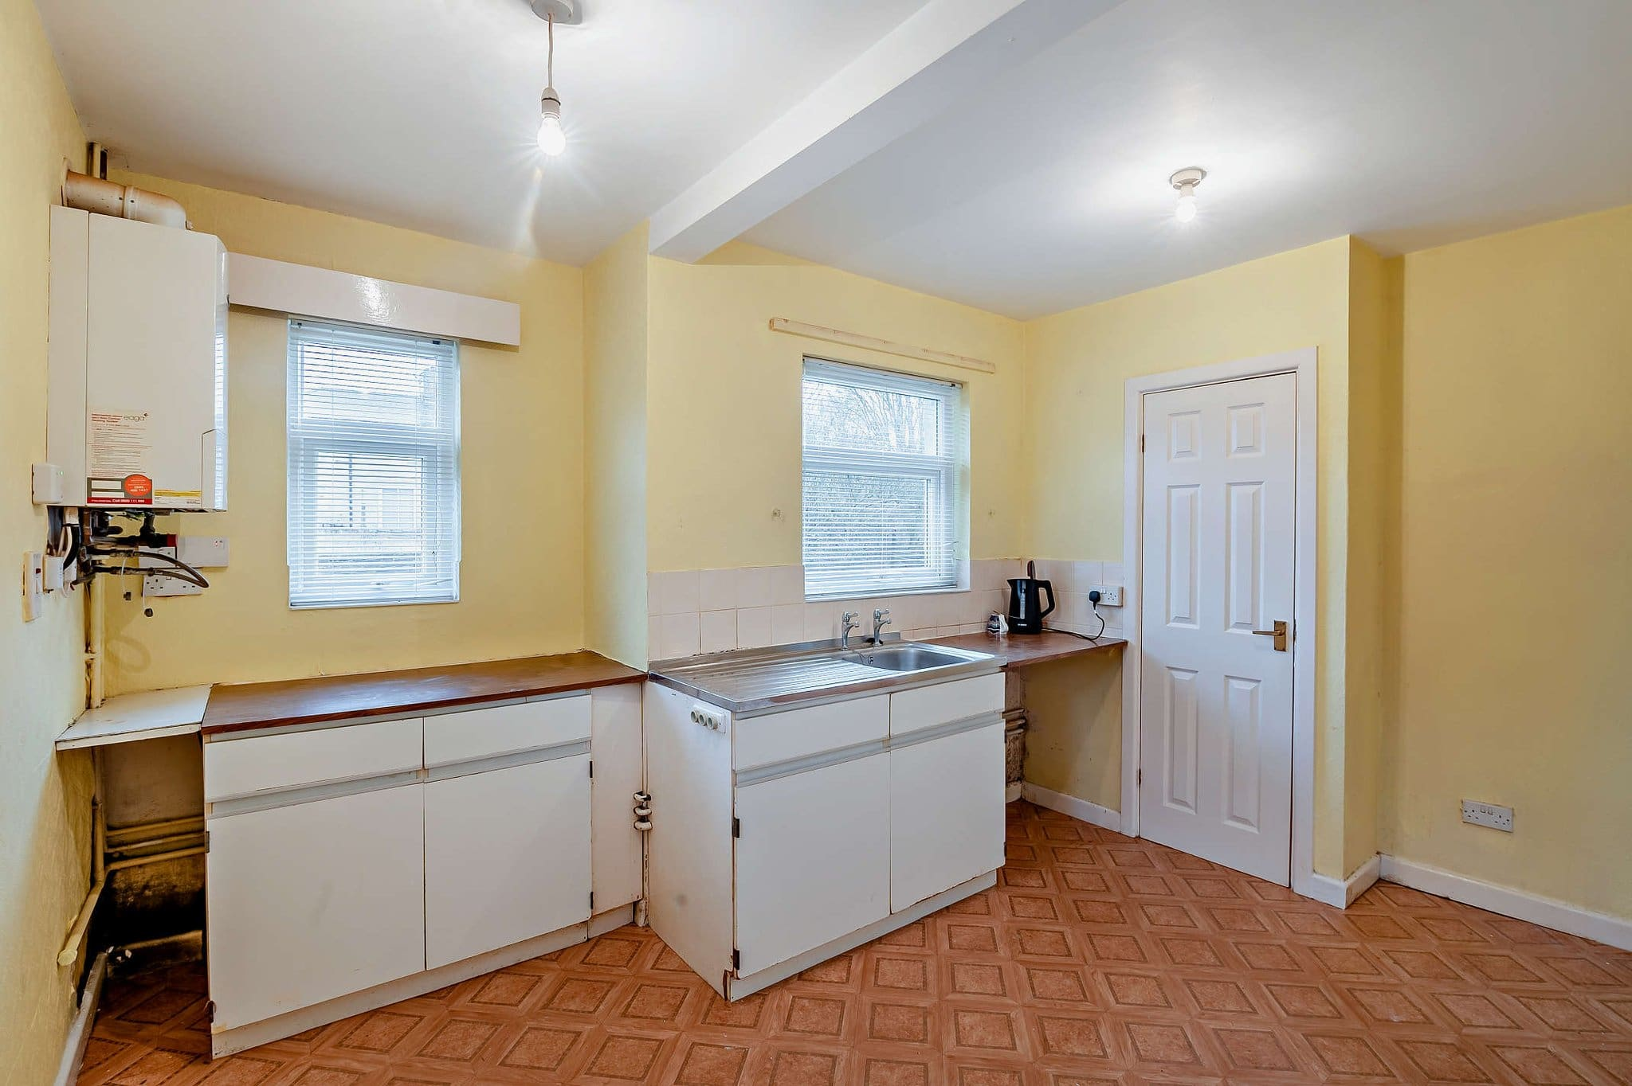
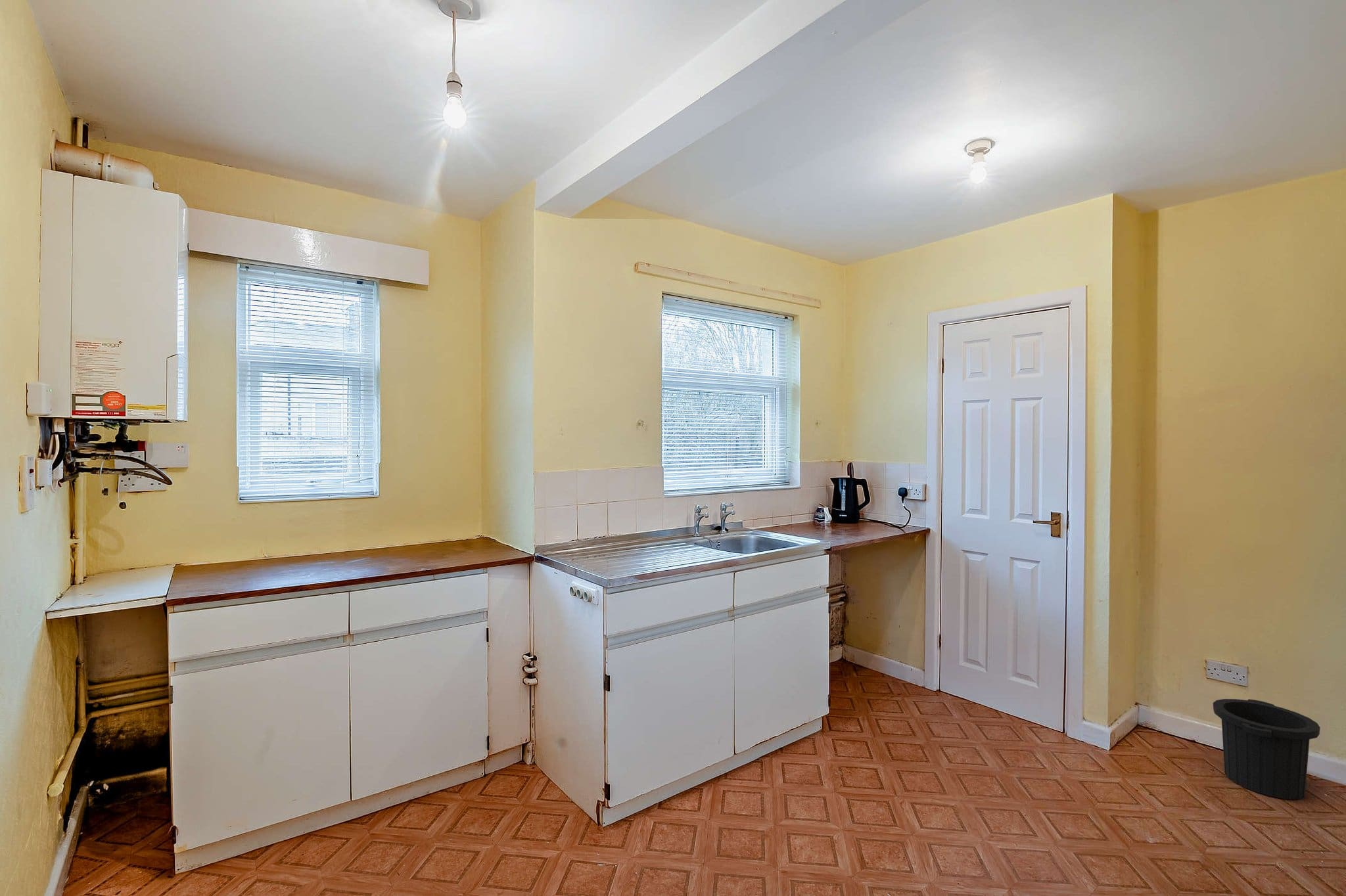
+ trash can [1213,698,1320,800]
